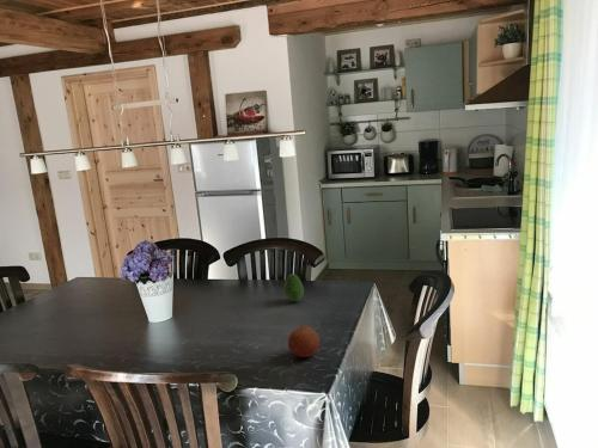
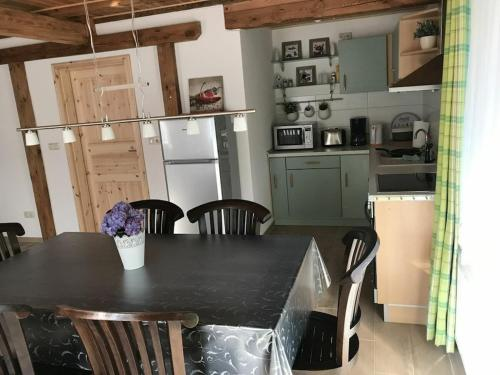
- fruit [282,272,305,302]
- fruit [287,325,321,358]
